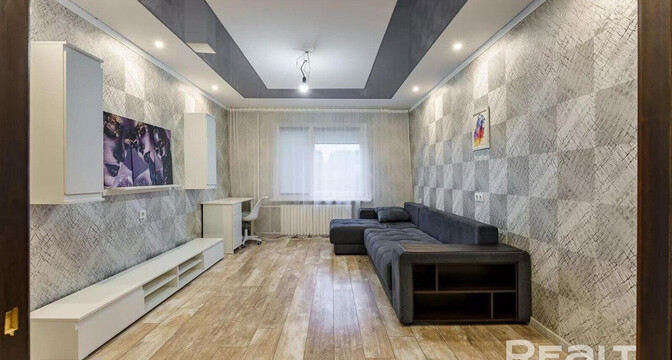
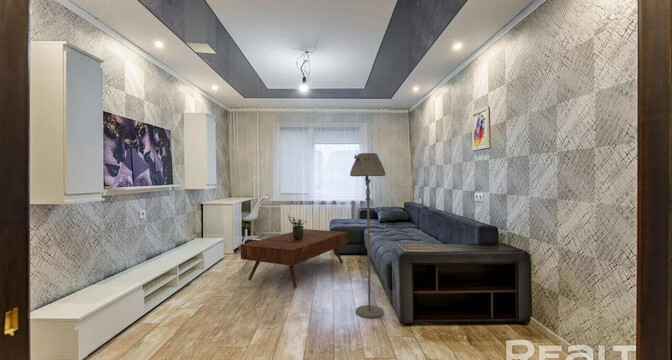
+ floor lamp [349,152,387,319]
+ potted plant [287,213,308,240]
+ coffee table [240,228,348,289]
